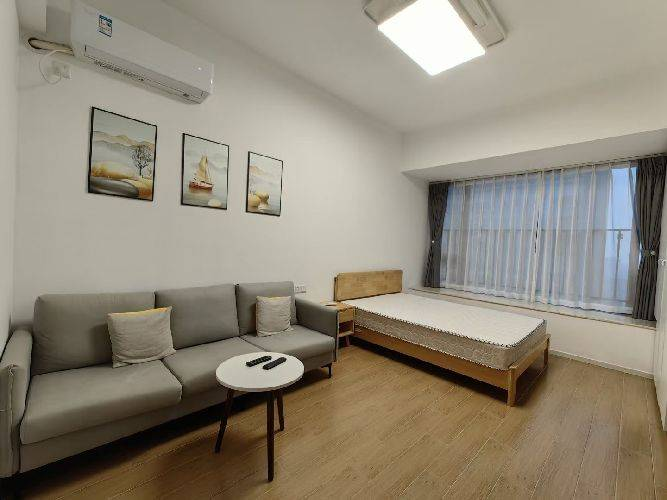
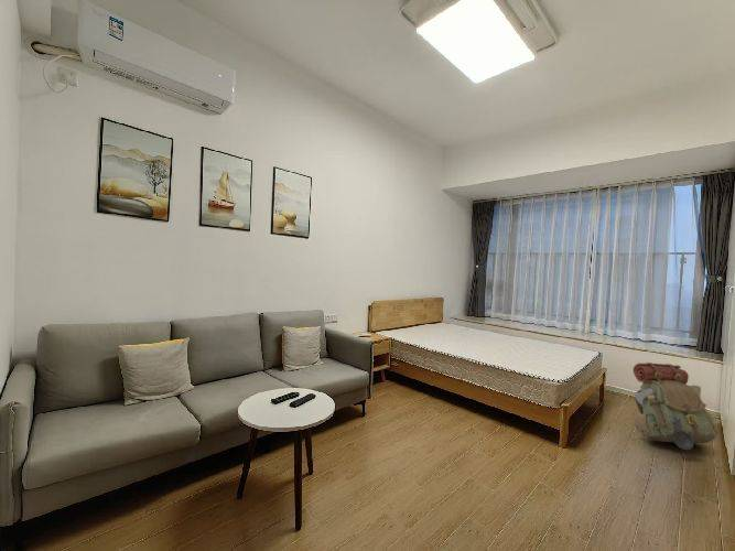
+ backpack [633,361,721,451]
